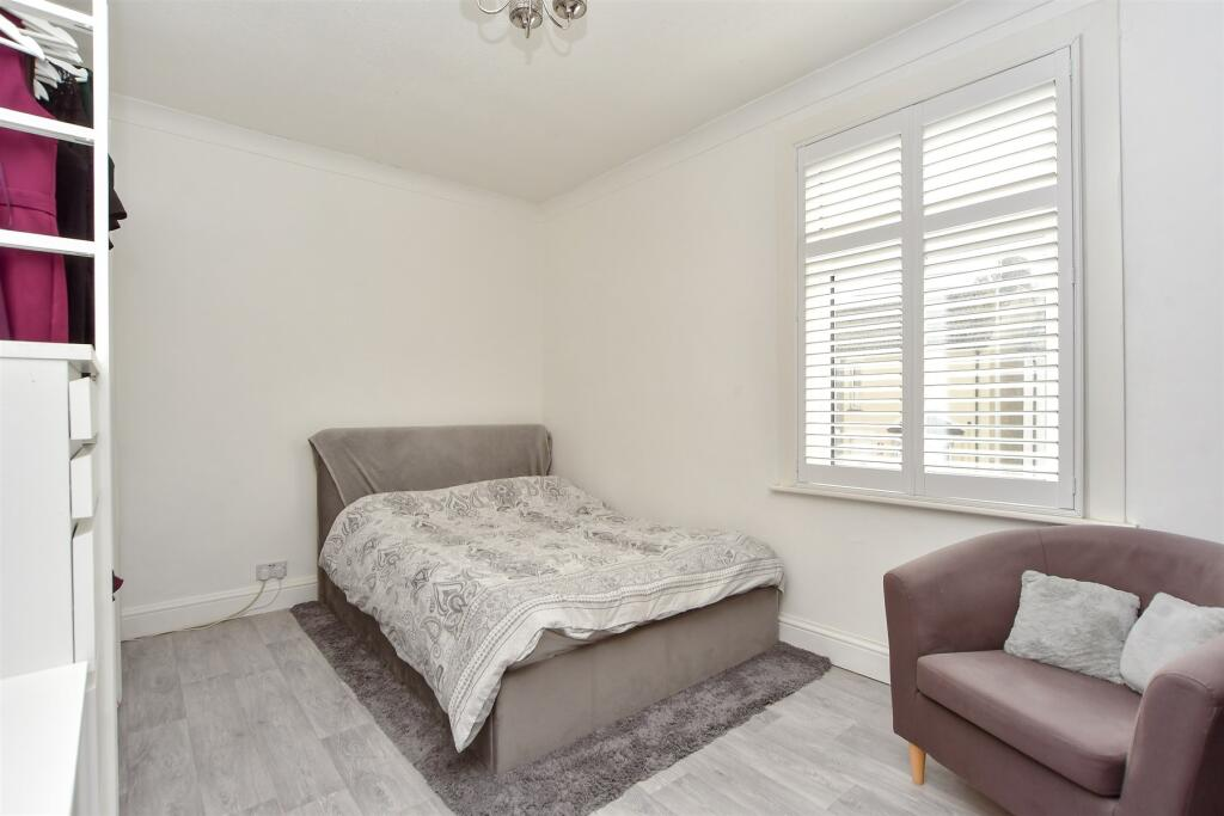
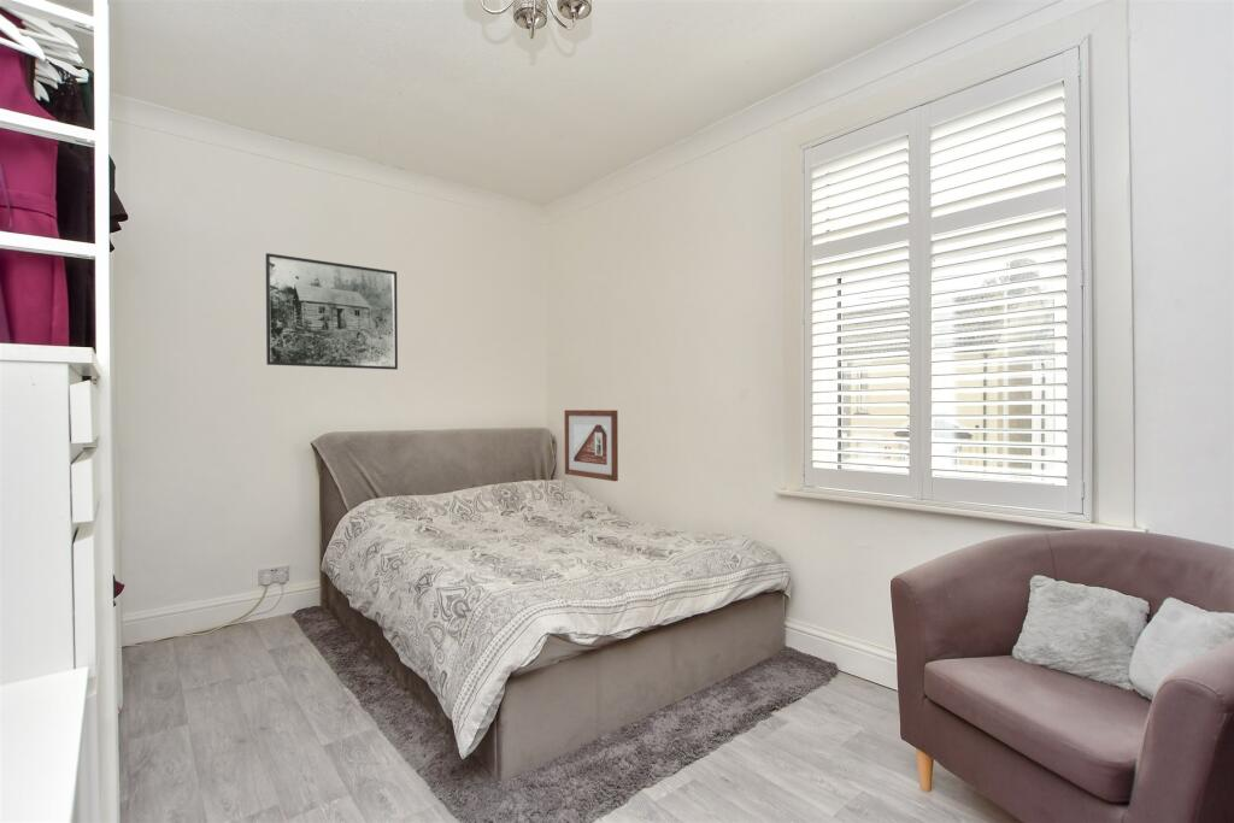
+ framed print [265,252,399,371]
+ picture frame [563,408,619,482]
